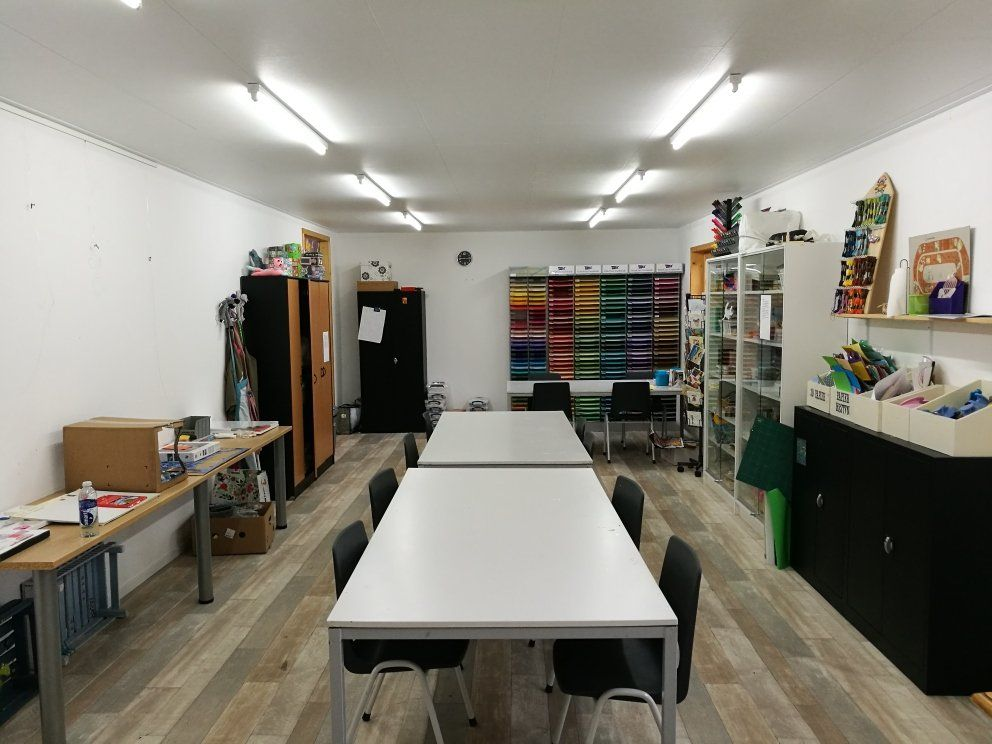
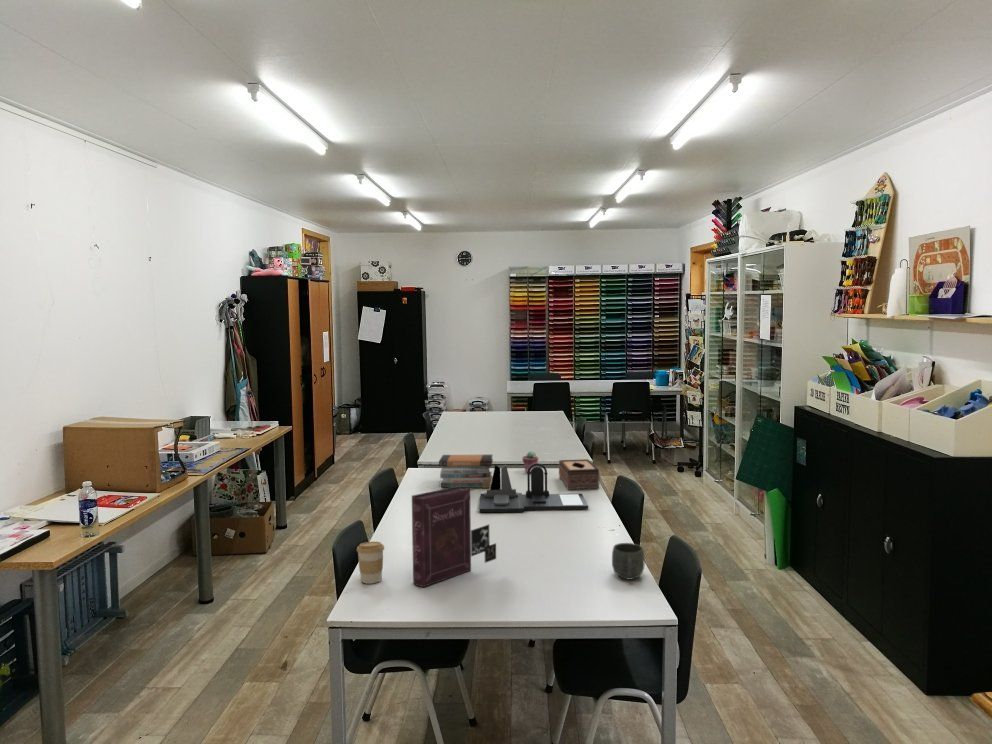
+ coffee cup [356,541,385,585]
+ desk organizer [478,462,589,513]
+ book stack [438,454,494,489]
+ potted succulent [521,450,539,474]
+ book [411,486,497,588]
+ mug [611,542,645,581]
+ tissue box [558,458,600,491]
